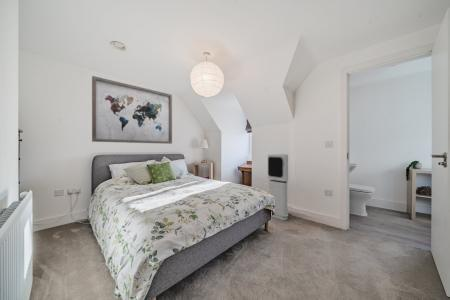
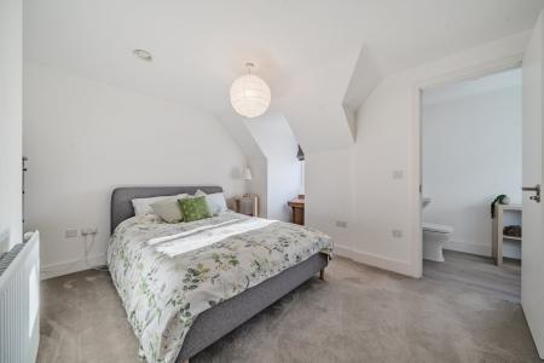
- air purifier [267,153,289,221]
- wall art [91,75,173,145]
